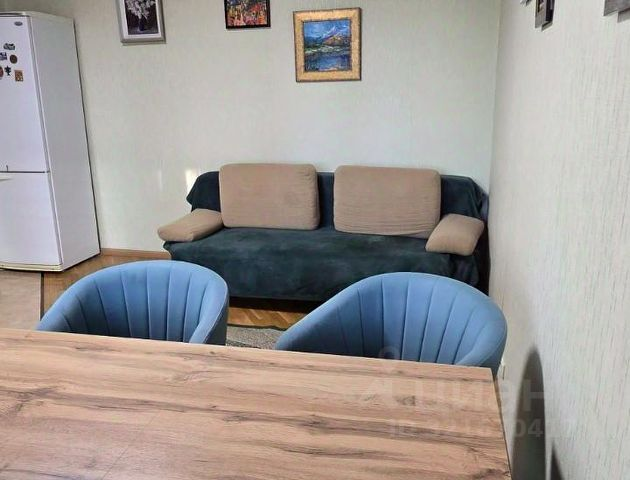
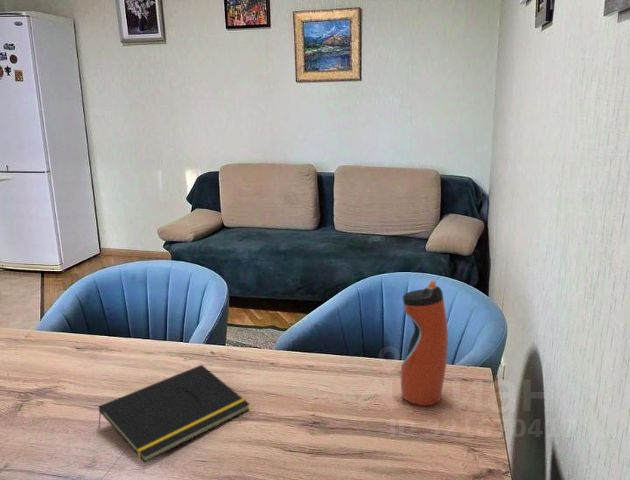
+ water bottle [400,280,449,406]
+ notepad [97,364,251,464]
